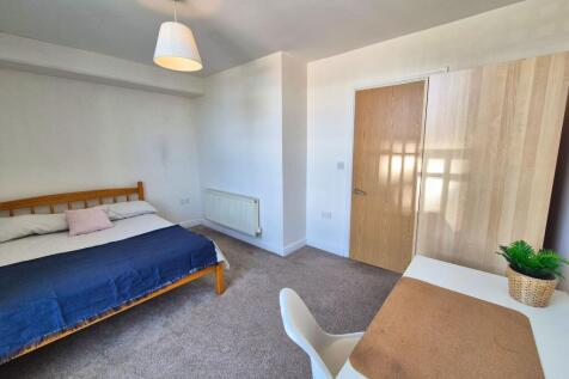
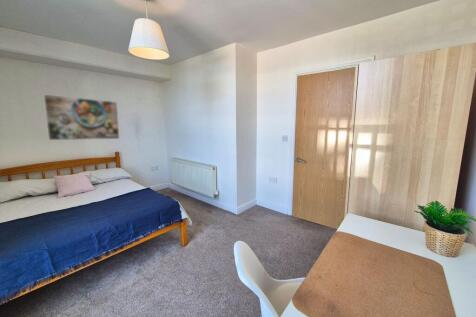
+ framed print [43,94,120,141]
